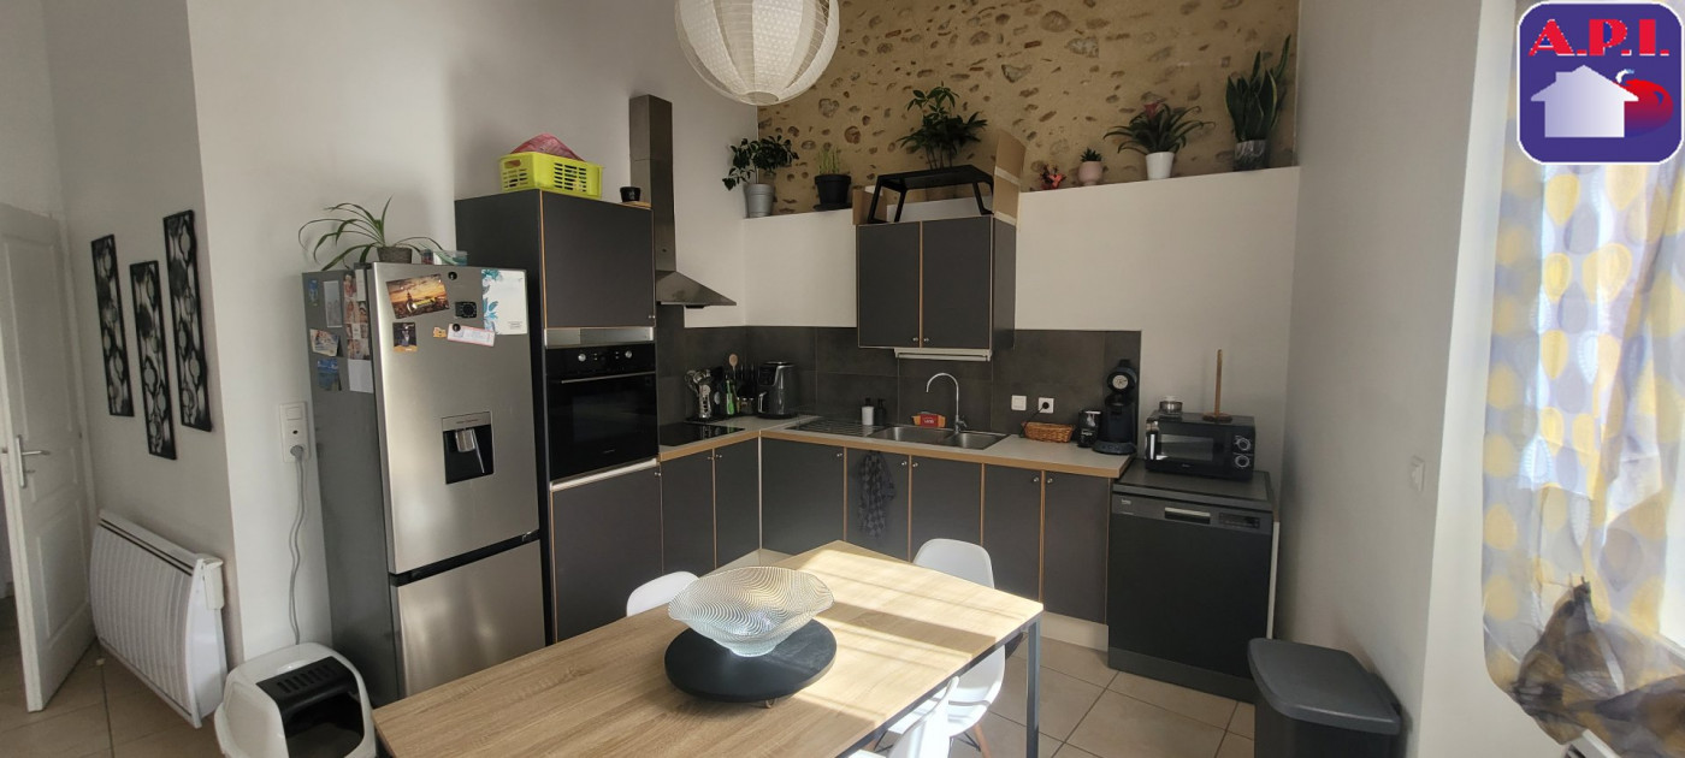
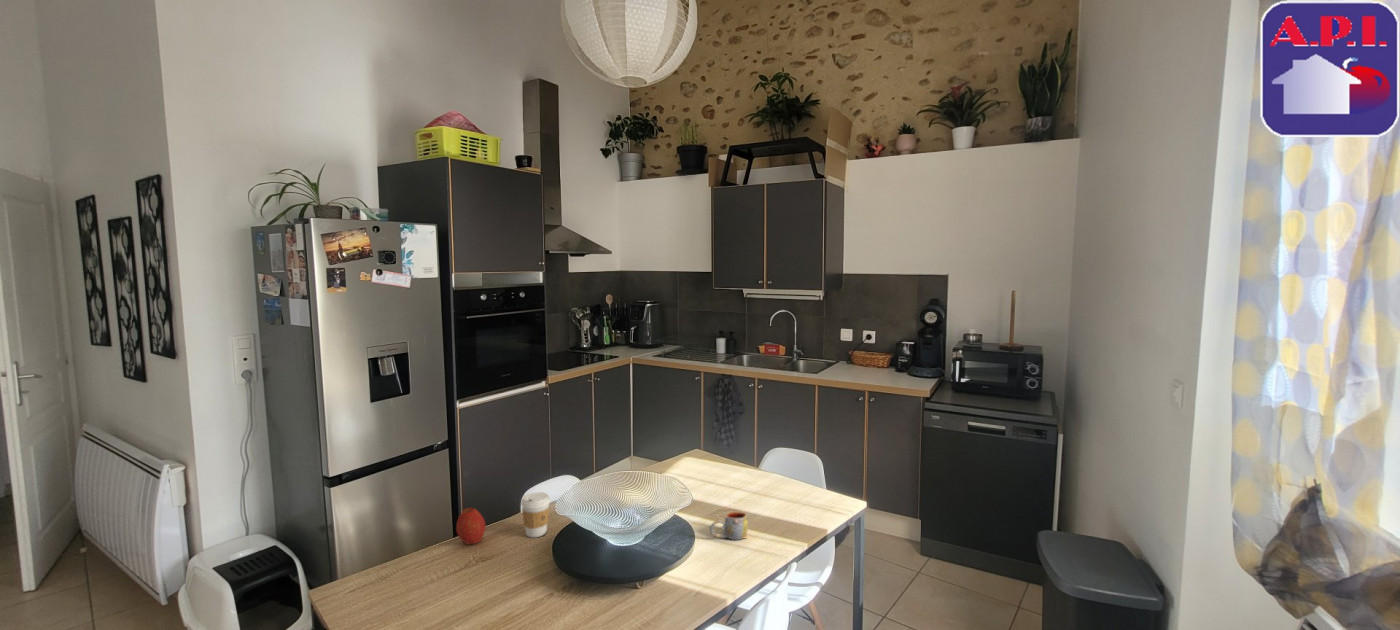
+ apple [455,507,487,546]
+ coffee cup [520,491,551,538]
+ mug [709,511,749,541]
